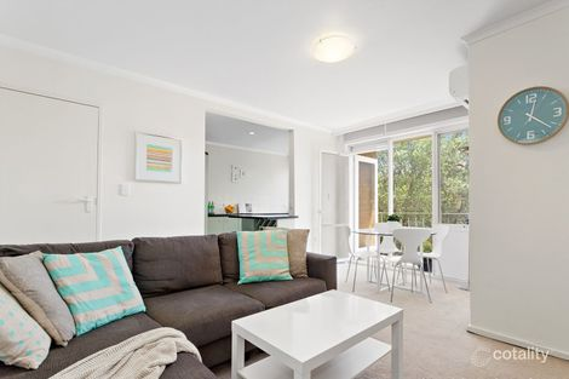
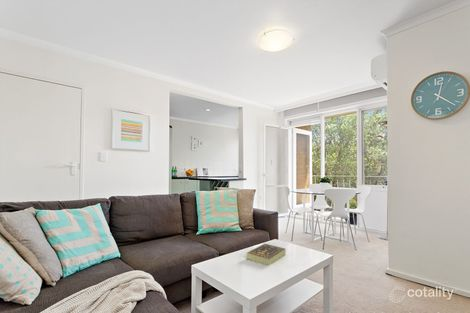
+ book [245,243,287,266]
